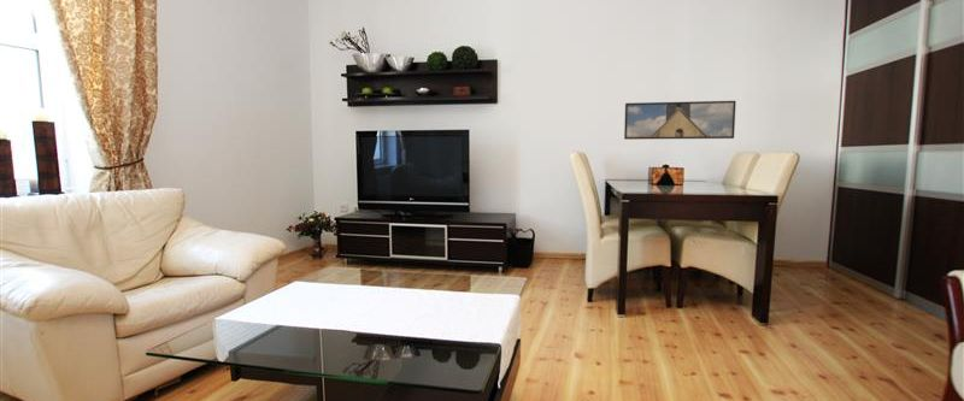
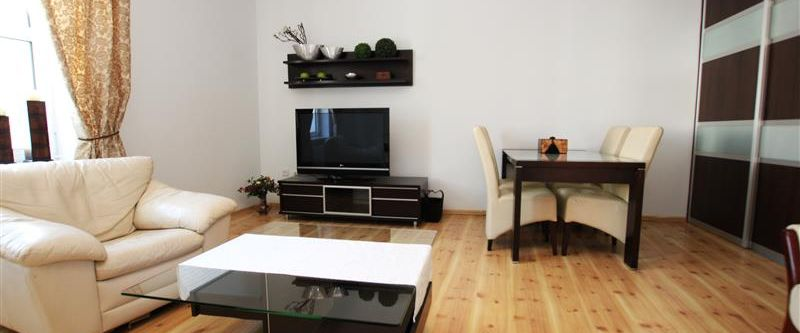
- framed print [623,100,737,141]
